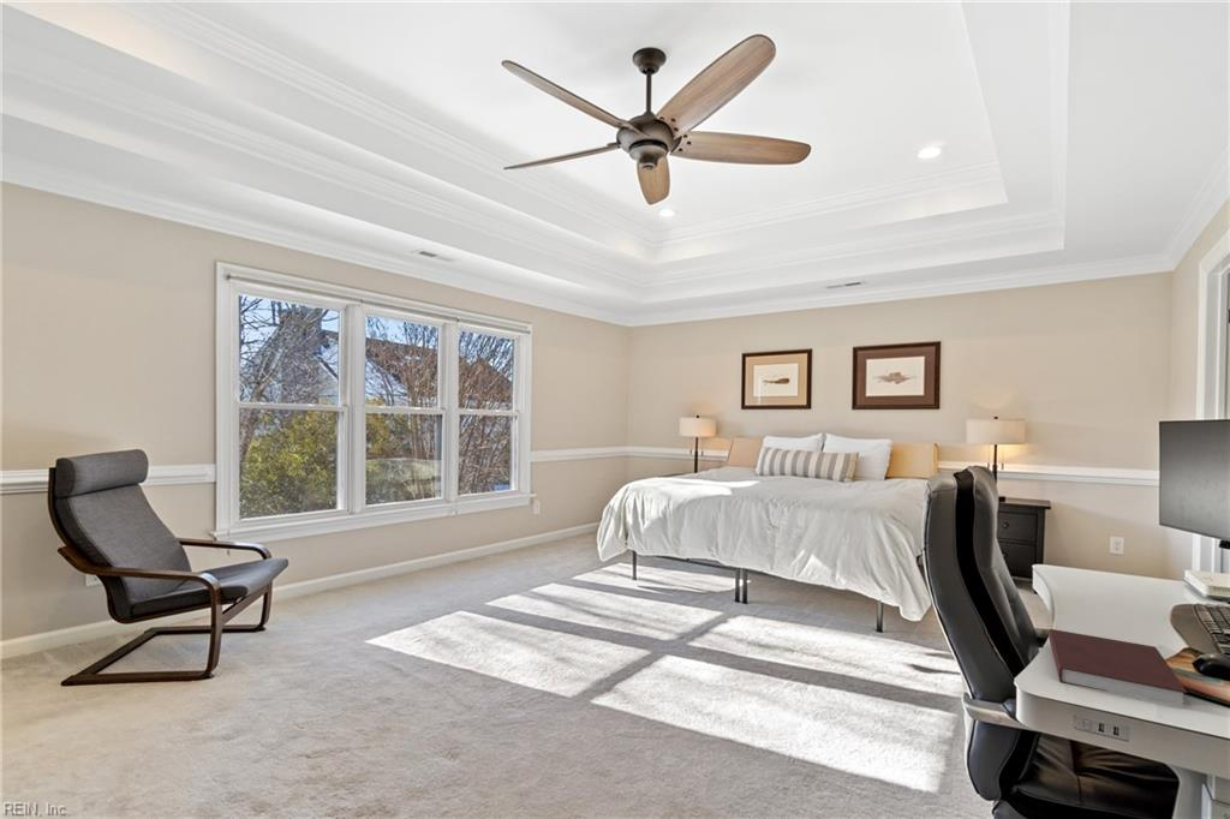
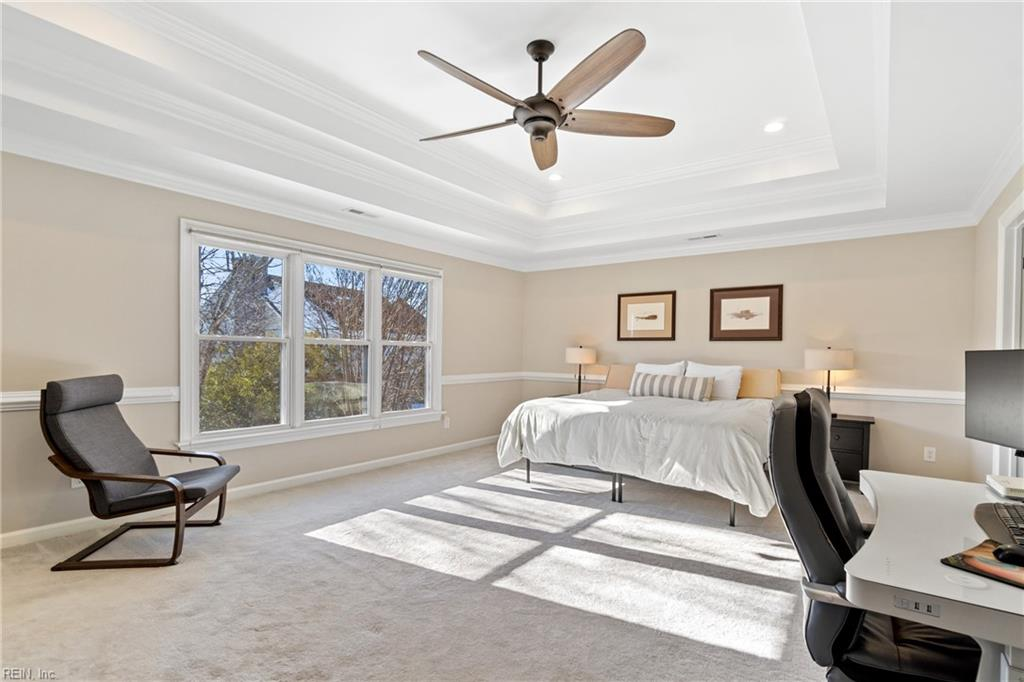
- notebook [1047,628,1188,706]
